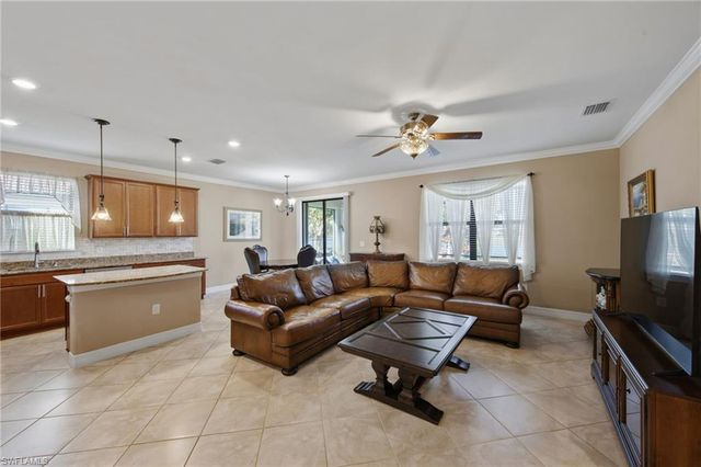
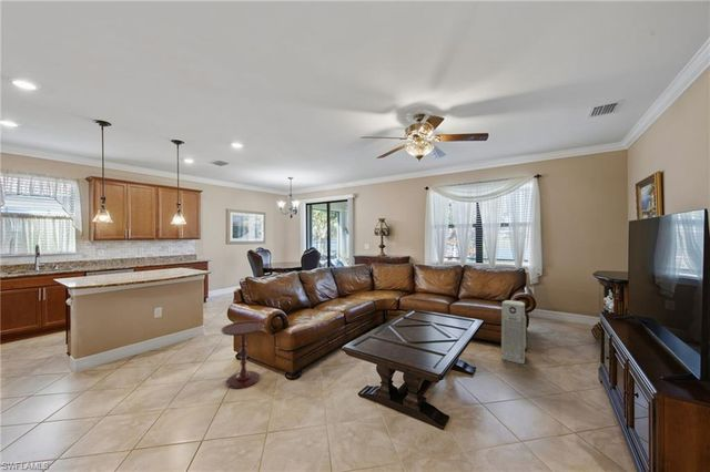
+ side table [220,320,265,390]
+ air purifier [500,299,527,365]
